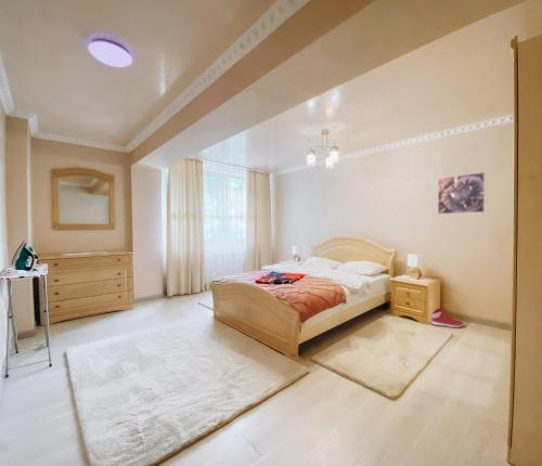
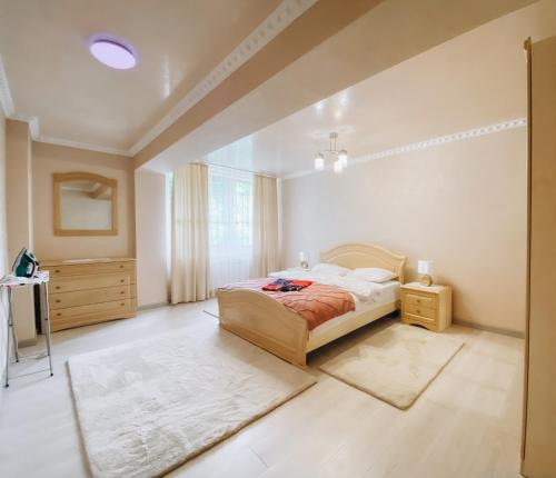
- sneaker [430,307,464,328]
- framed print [437,171,486,216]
